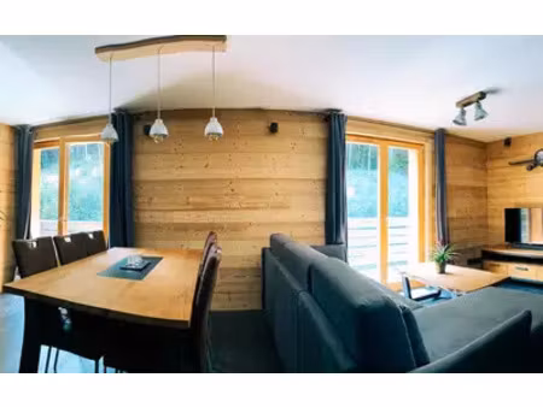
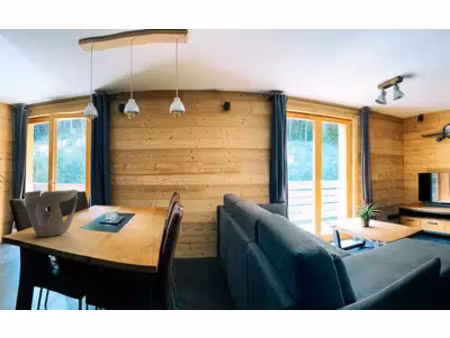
+ decorative bowl [21,188,81,238]
